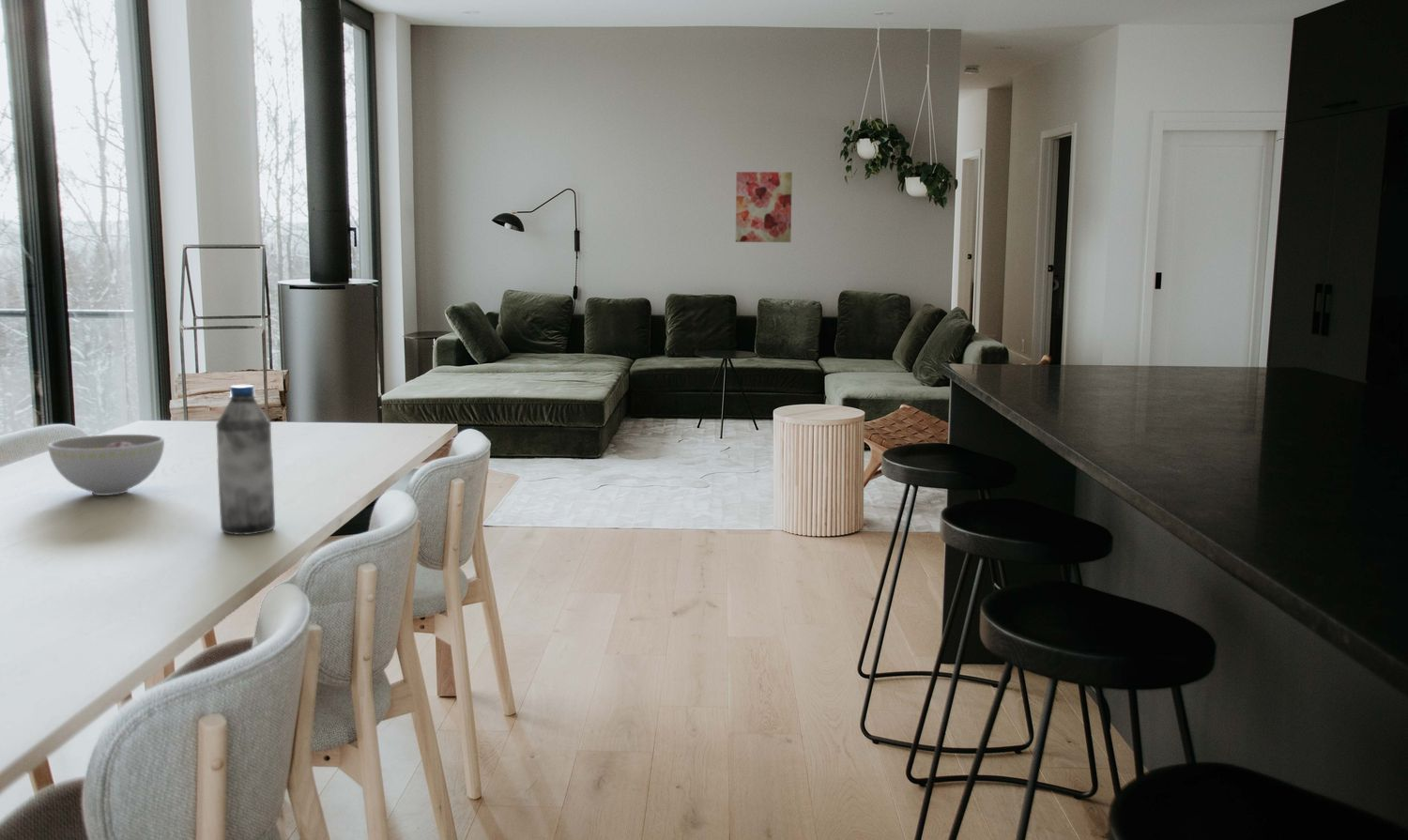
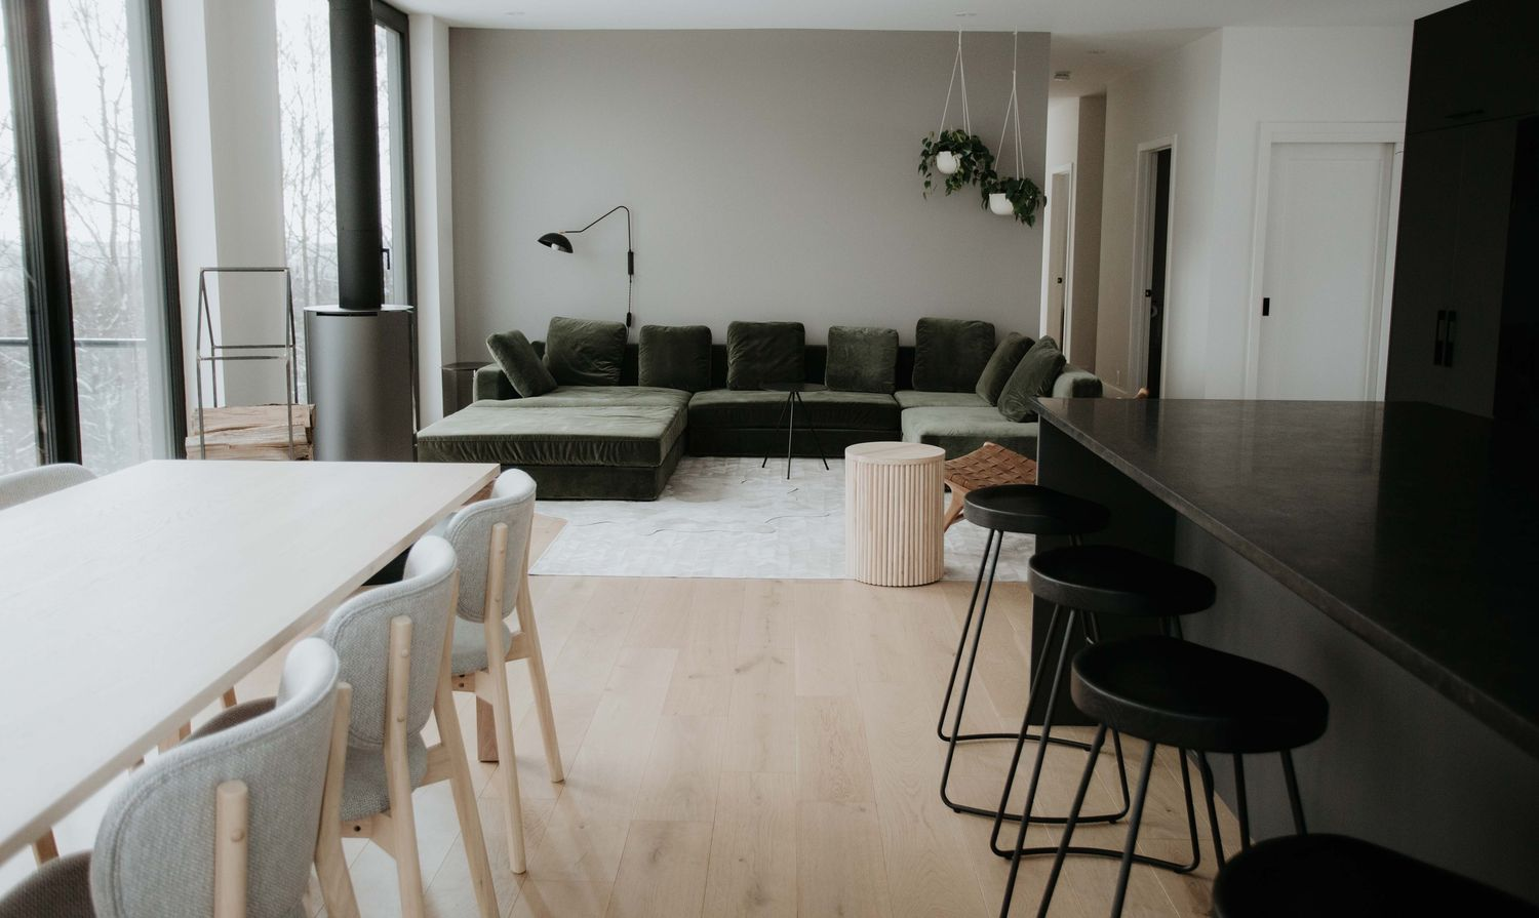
- wall art [735,171,793,243]
- bowl [47,434,165,496]
- water bottle [215,384,276,536]
